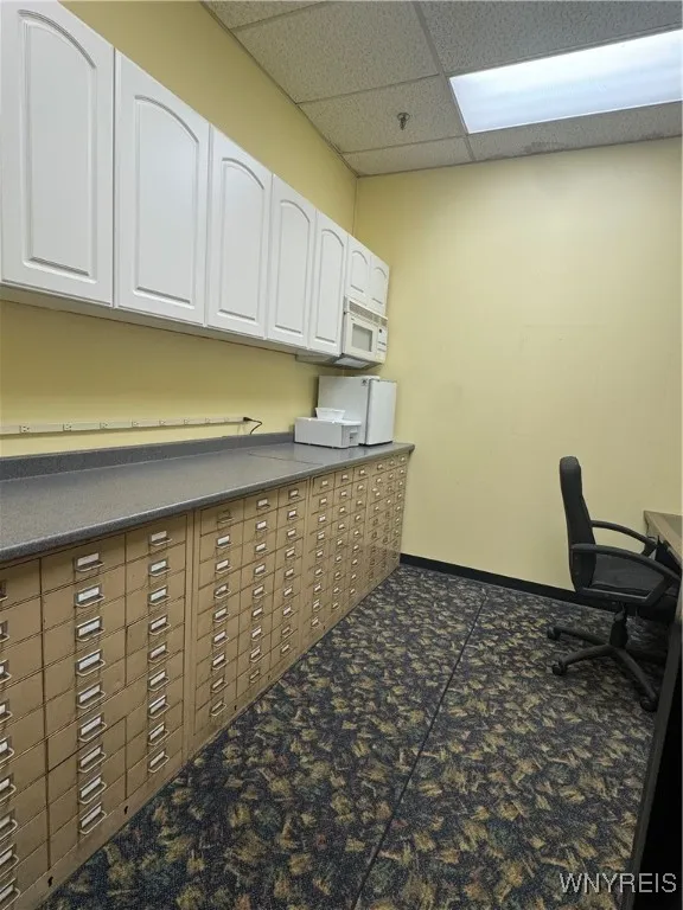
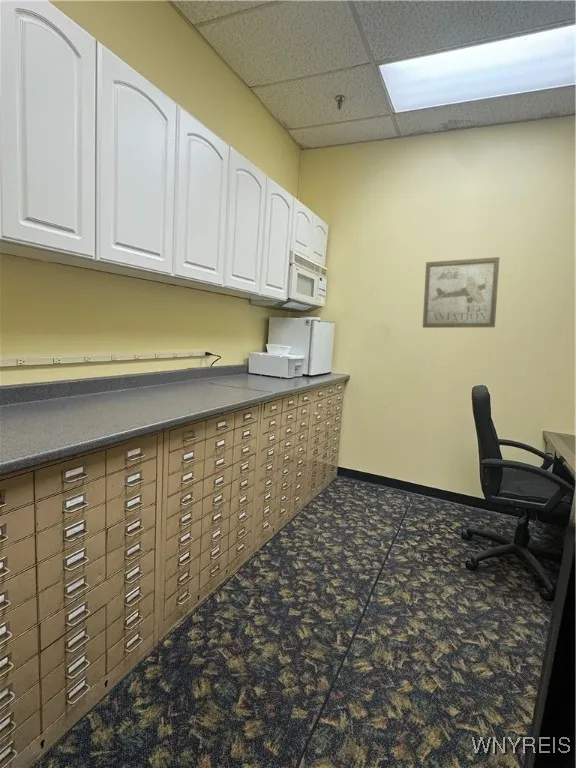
+ wall art [422,256,500,329]
